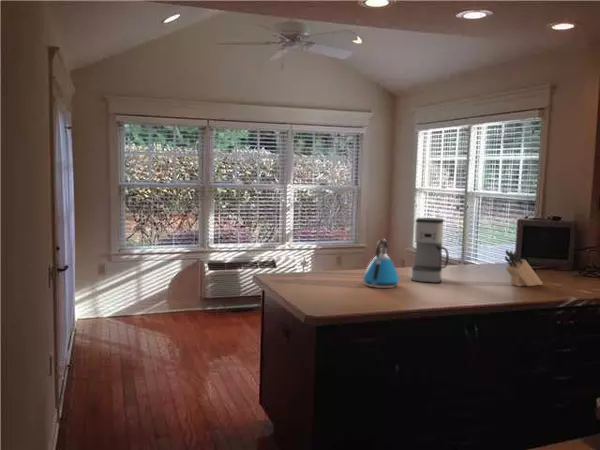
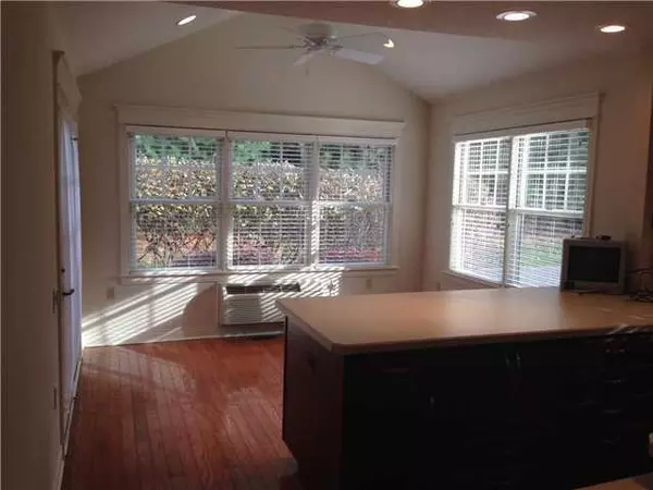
- kettle [362,238,401,289]
- knife block [504,249,544,287]
- coffee maker [410,217,450,284]
